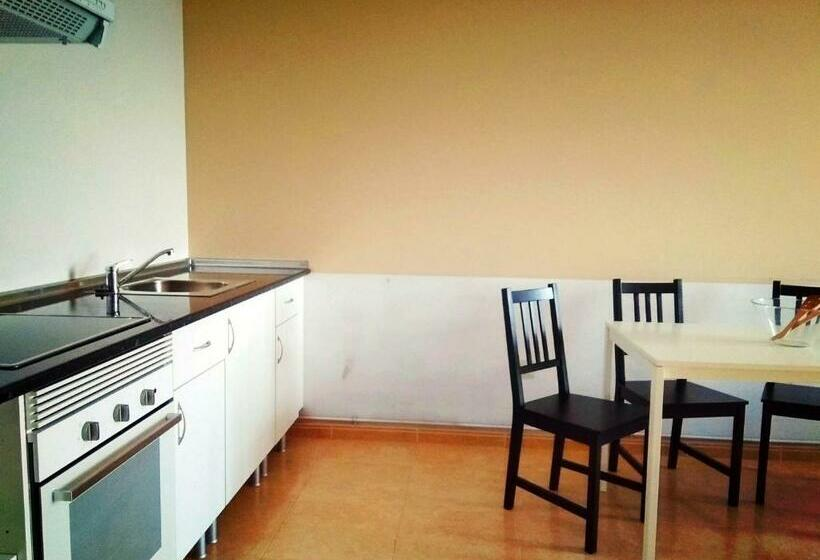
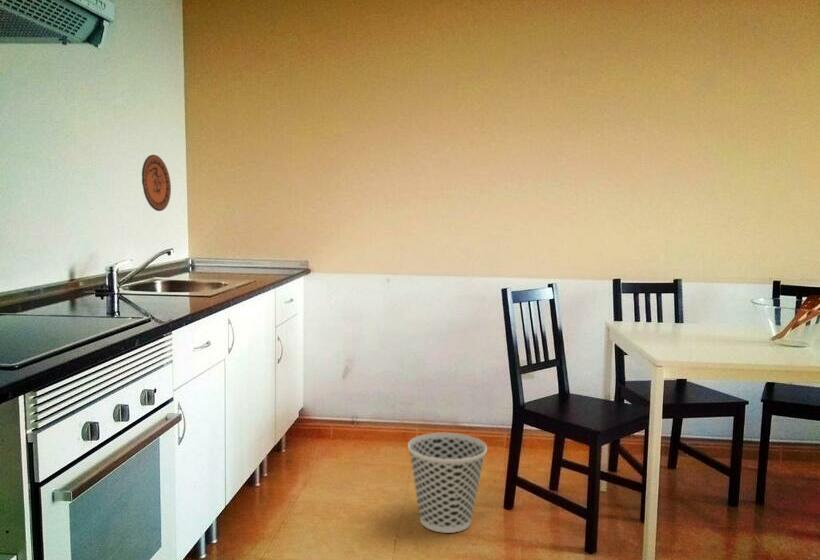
+ wastebasket [407,432,488,534]
+ decorative plate [141,154,172,212]
